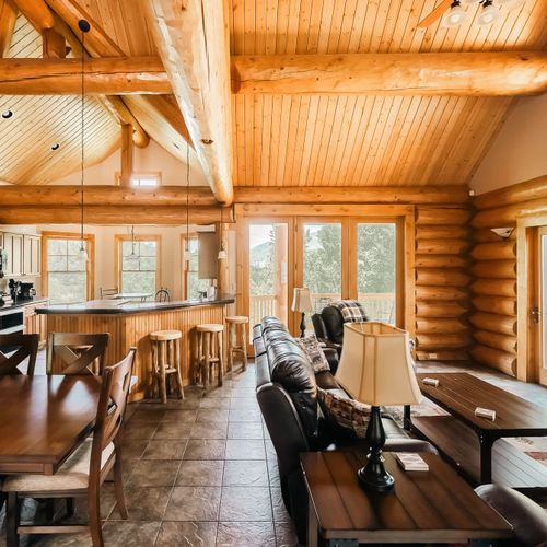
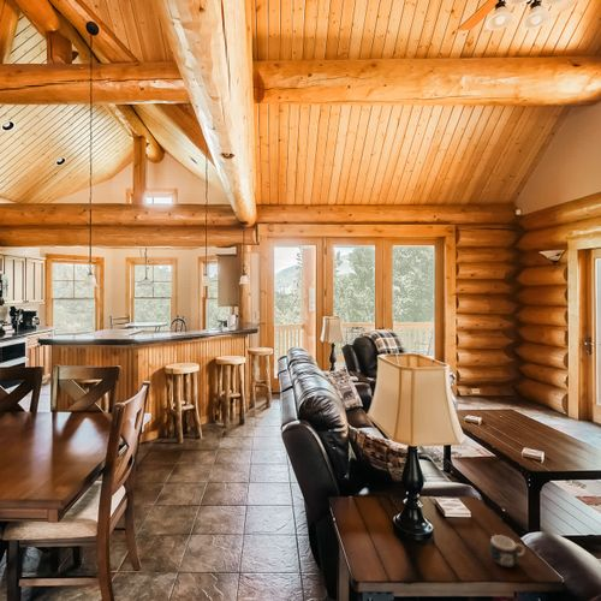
+ mug [488,534,525,569]
